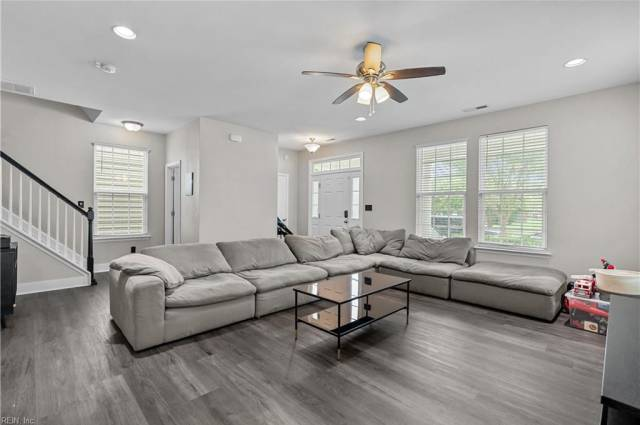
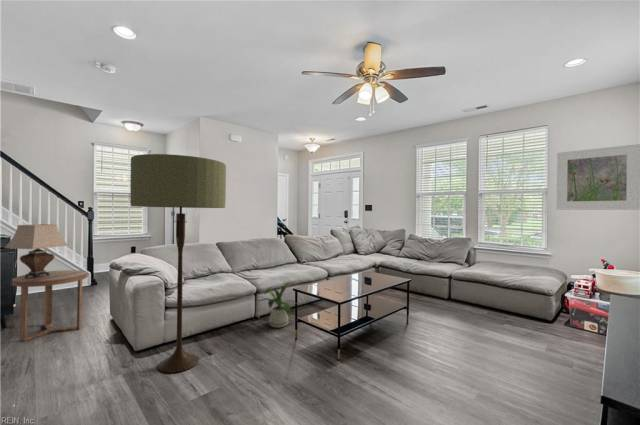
+ side table [11,269,89,342]
+ table lamp [3,223,69,278]
+ house plant [254,281,300,329]
+ floor lamp [129,153,227,374]
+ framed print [556,143,640,211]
